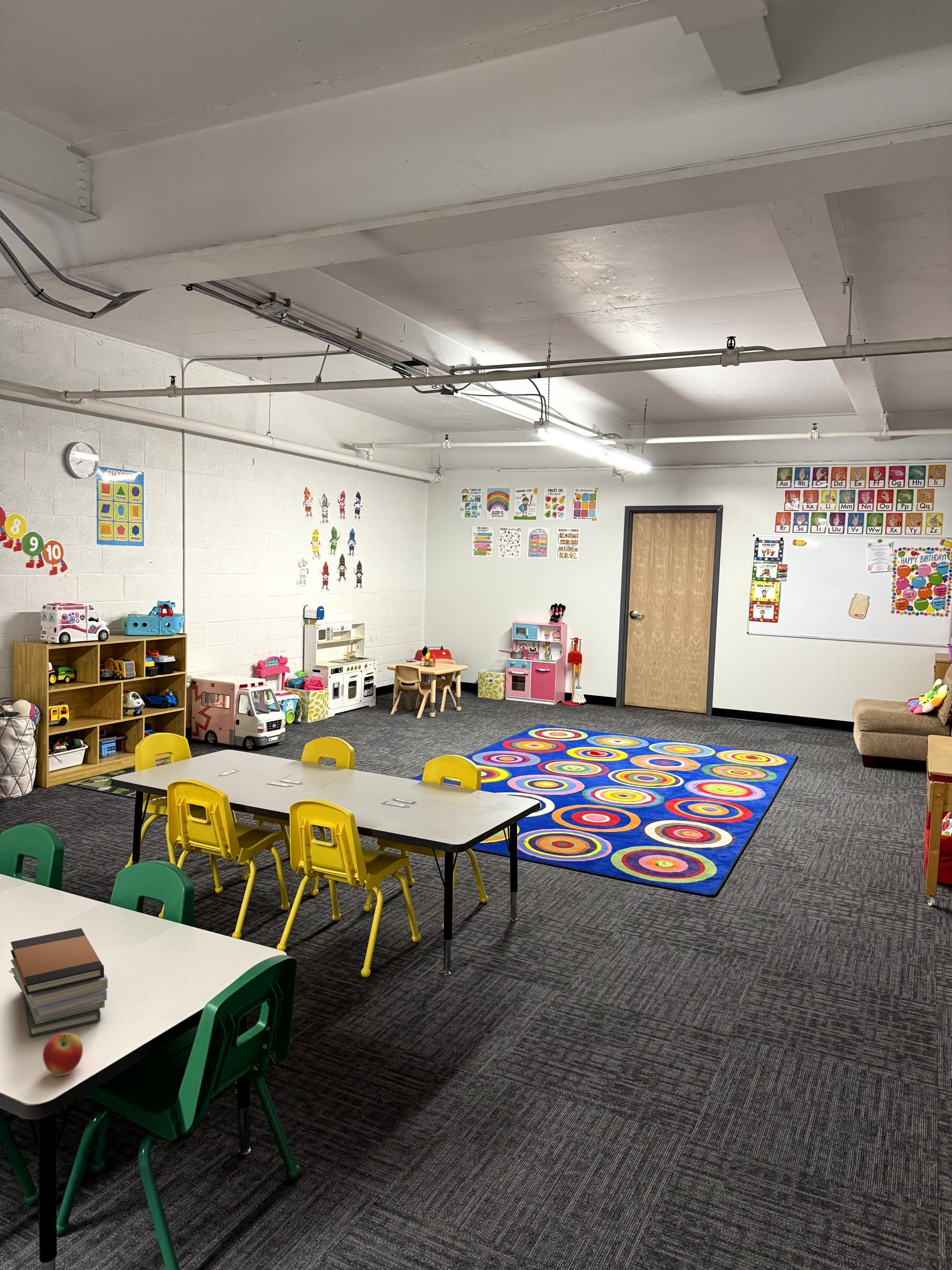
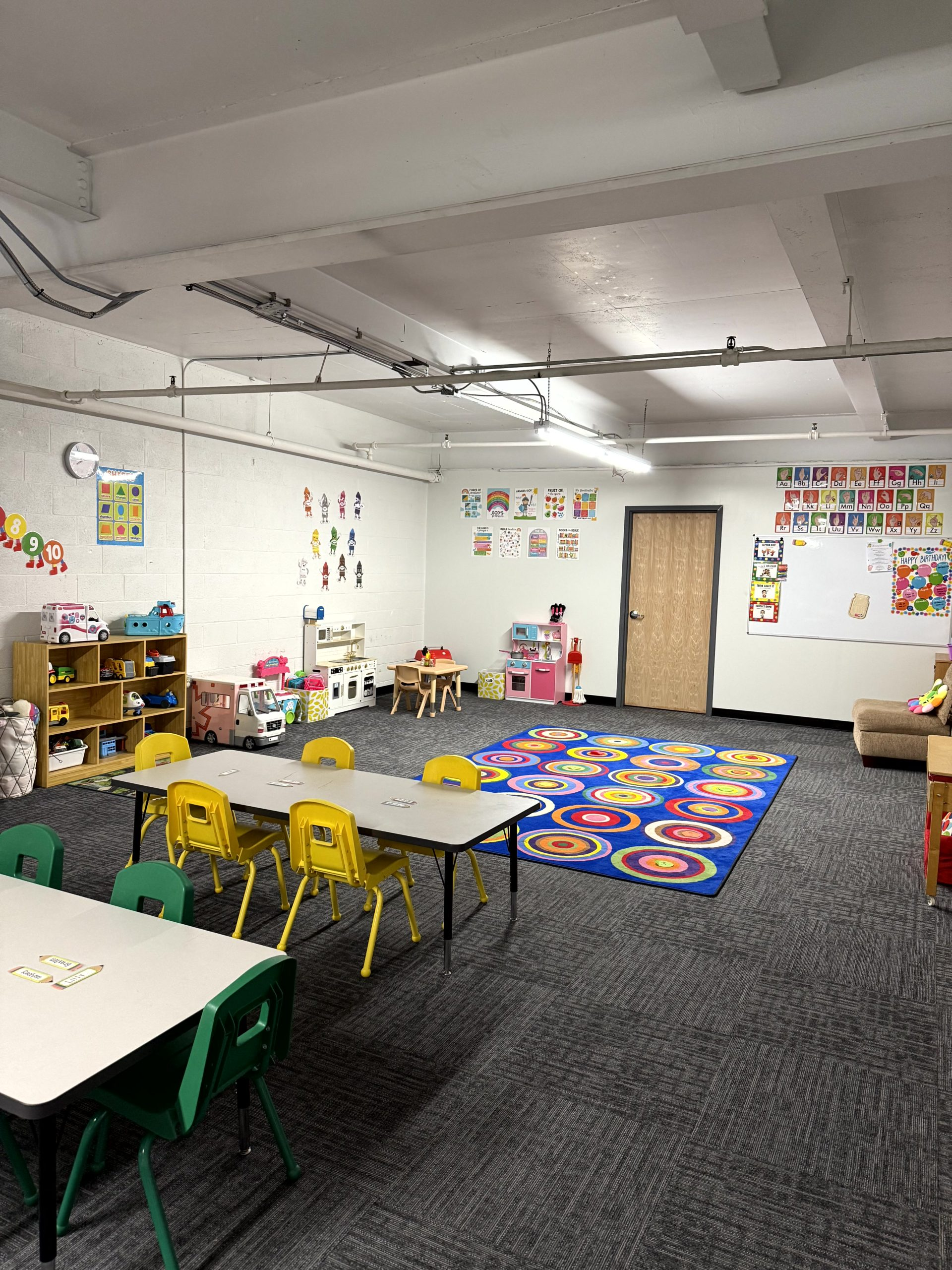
- apple [42,1032,83,1077]
- book stack [10,928,108,1037]
